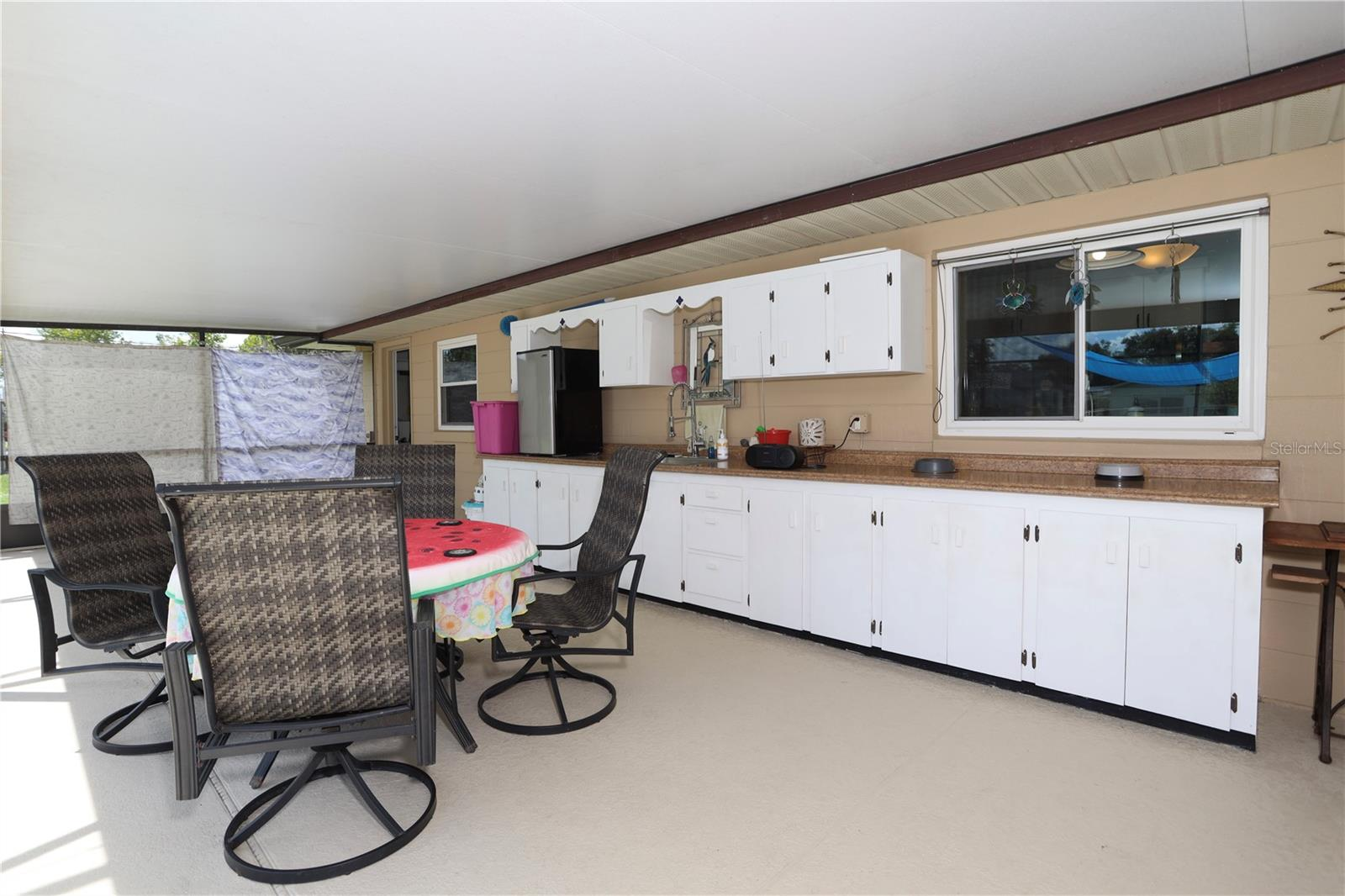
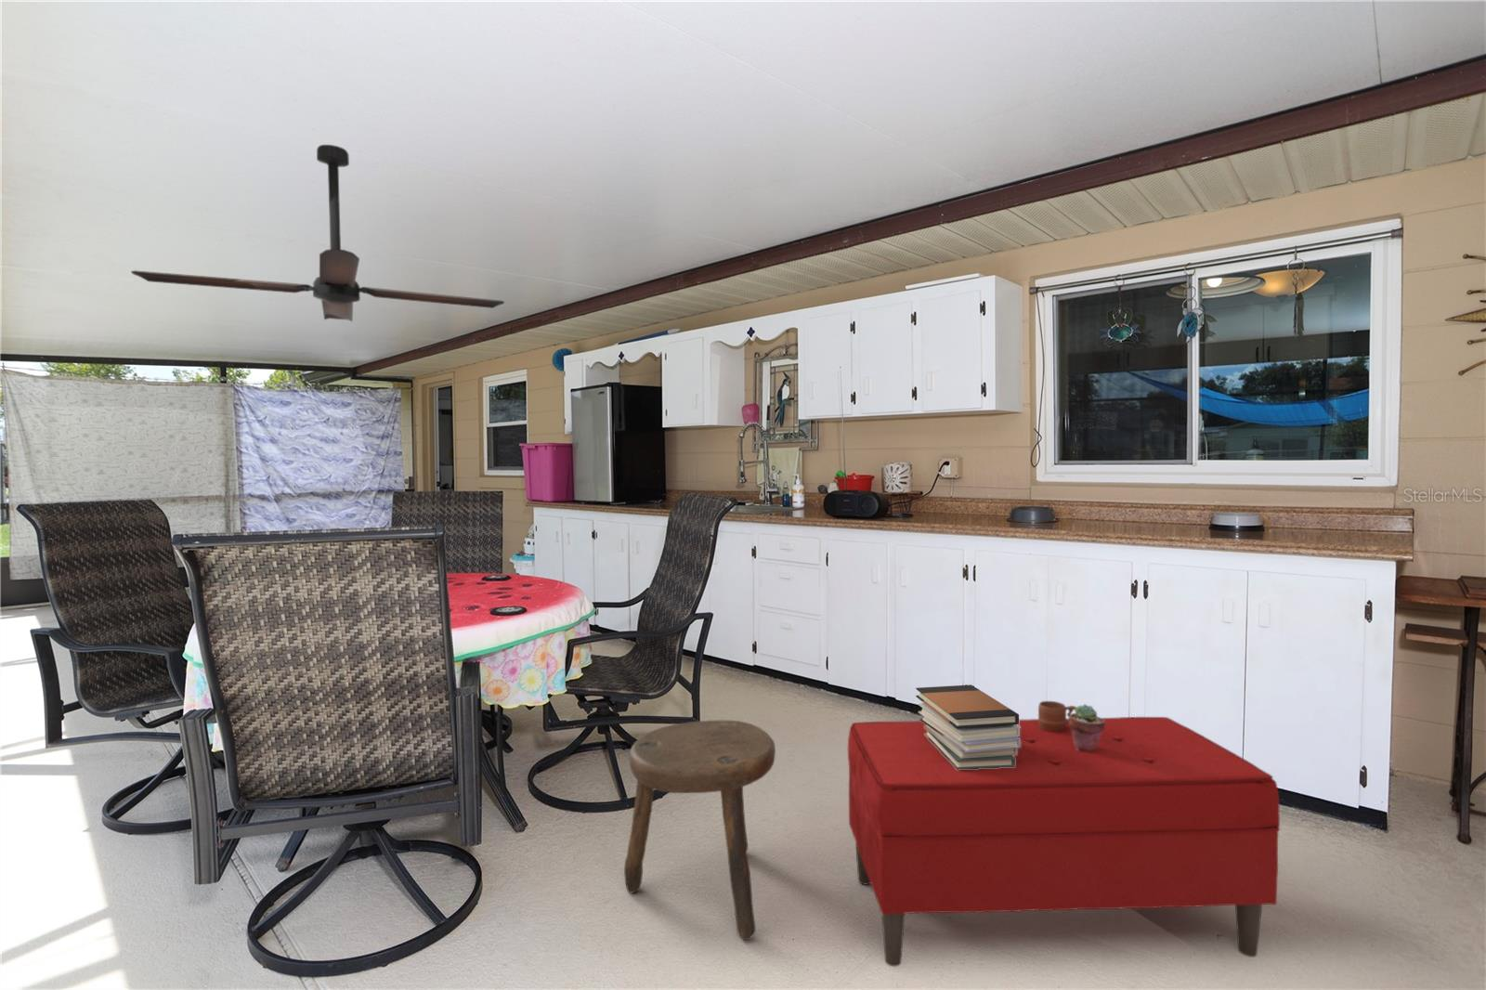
+ mug [1037,701,1076,731]
+ ceiling fan [130,144,505,323]
+ book stack [915,684,1021,770]
+ bench [847,716,1281,968]
+ potted succulent [1068,703,1105,752]
+ stool [623,719,777,940]
